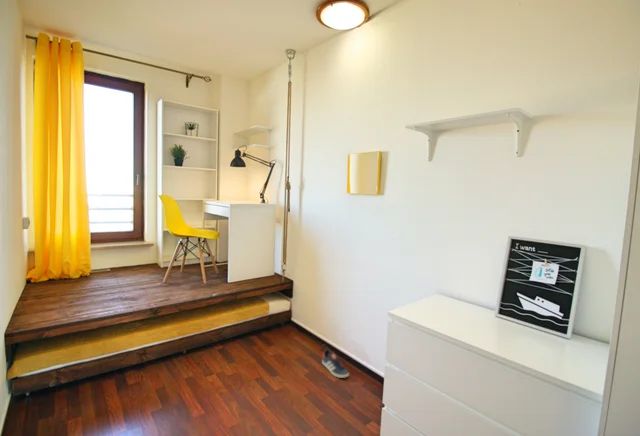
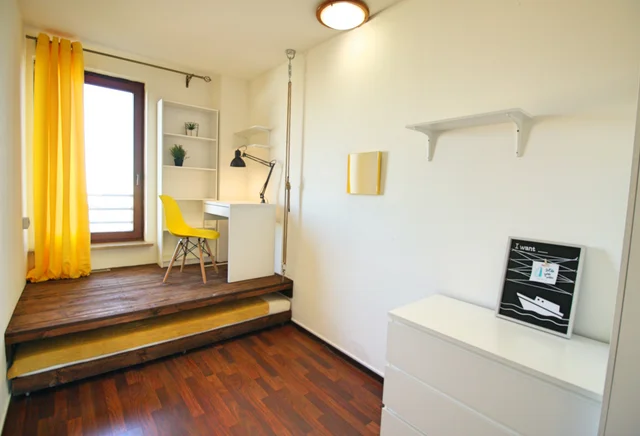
- sneaker [321,348,350,379]
